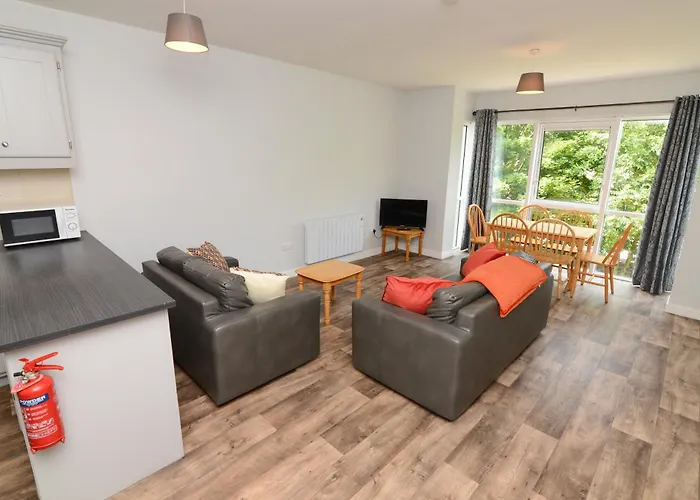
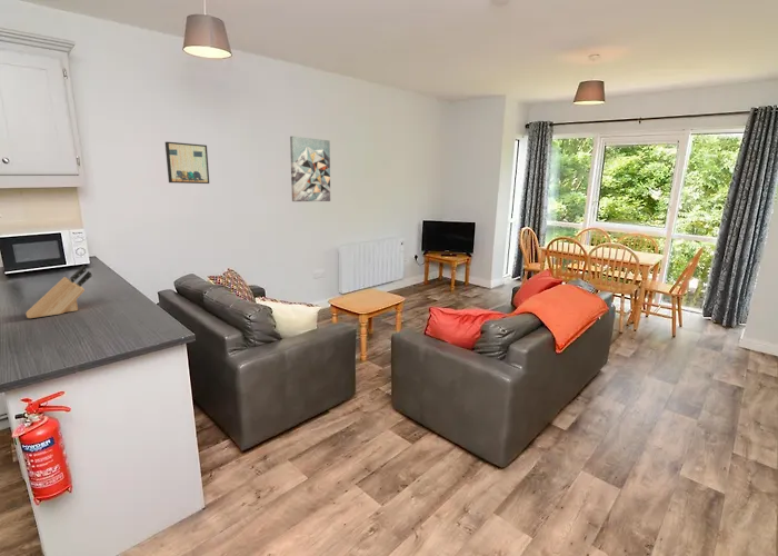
+ wall art [164,141,210,185]
+ wall art [289,136,331,202]
+ knife block [24,264,93,319]
